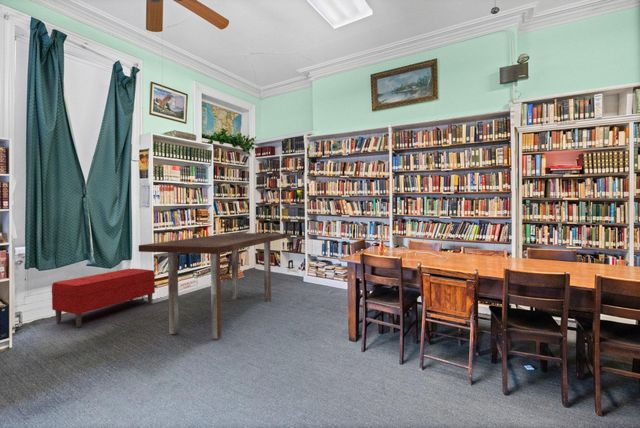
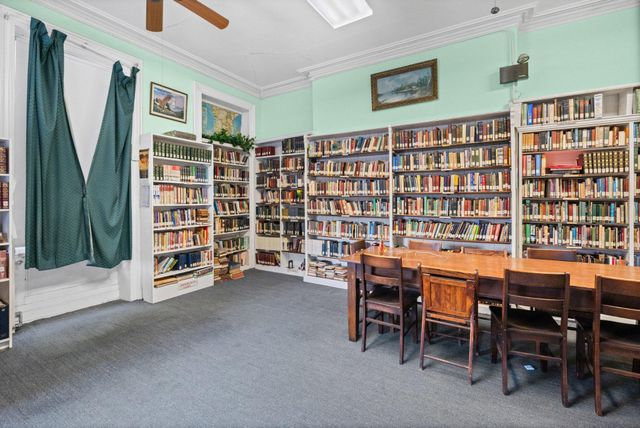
- dining table [138,232,287,340]
- bench [51,268,156,328]
